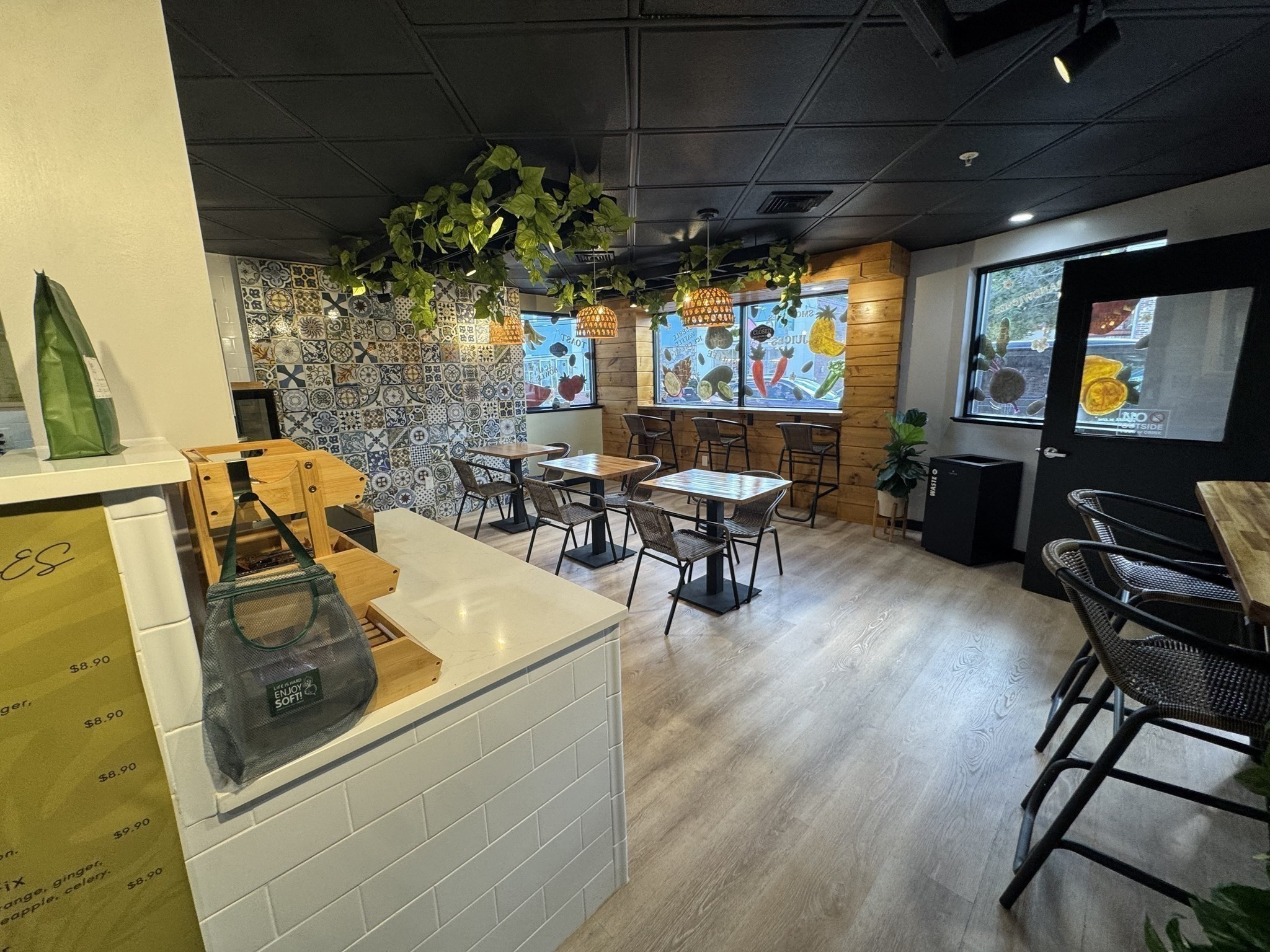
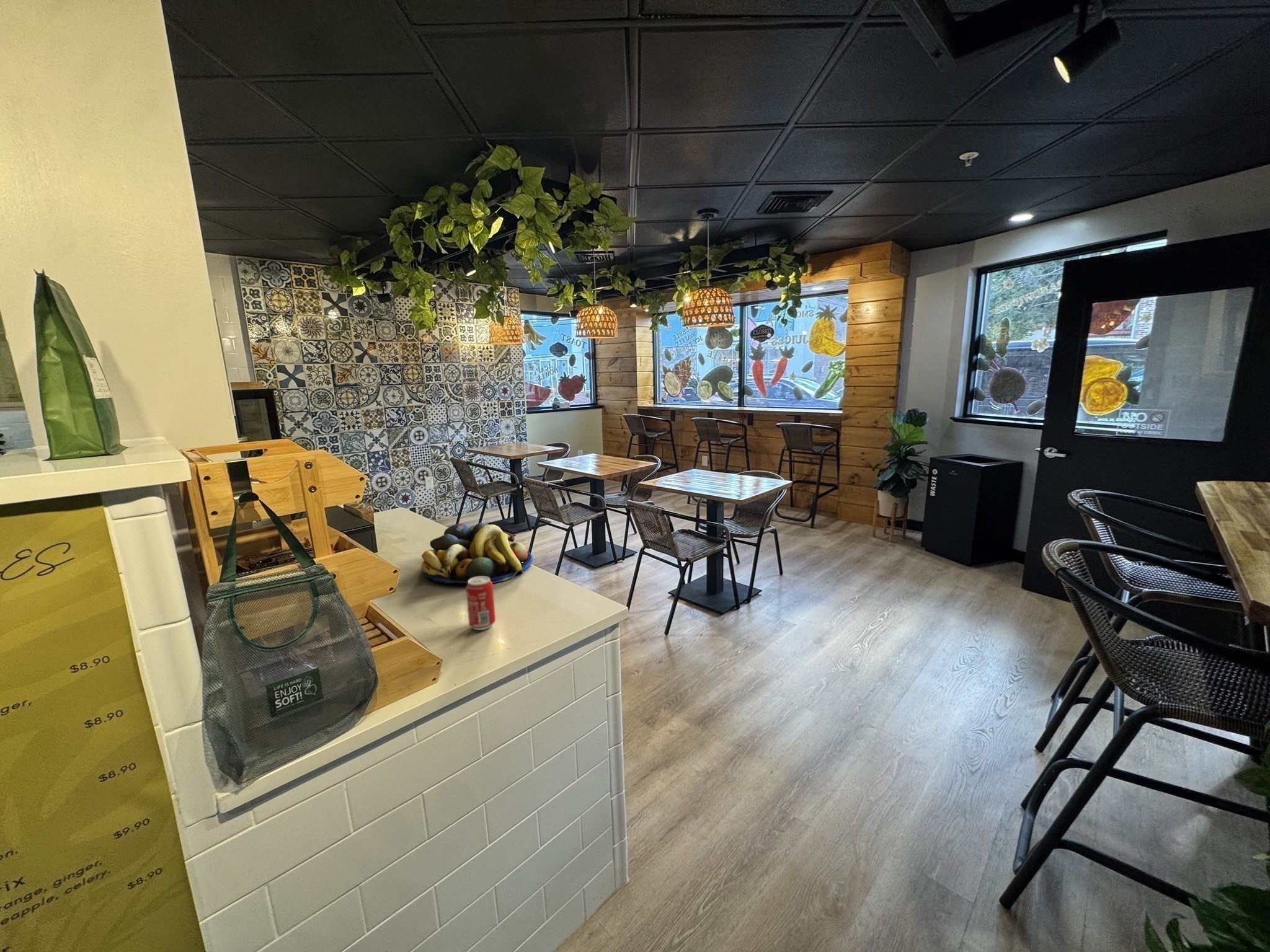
+ beverage can [465,576,496,631]
+ fruit bowl [421,522,533,585]
